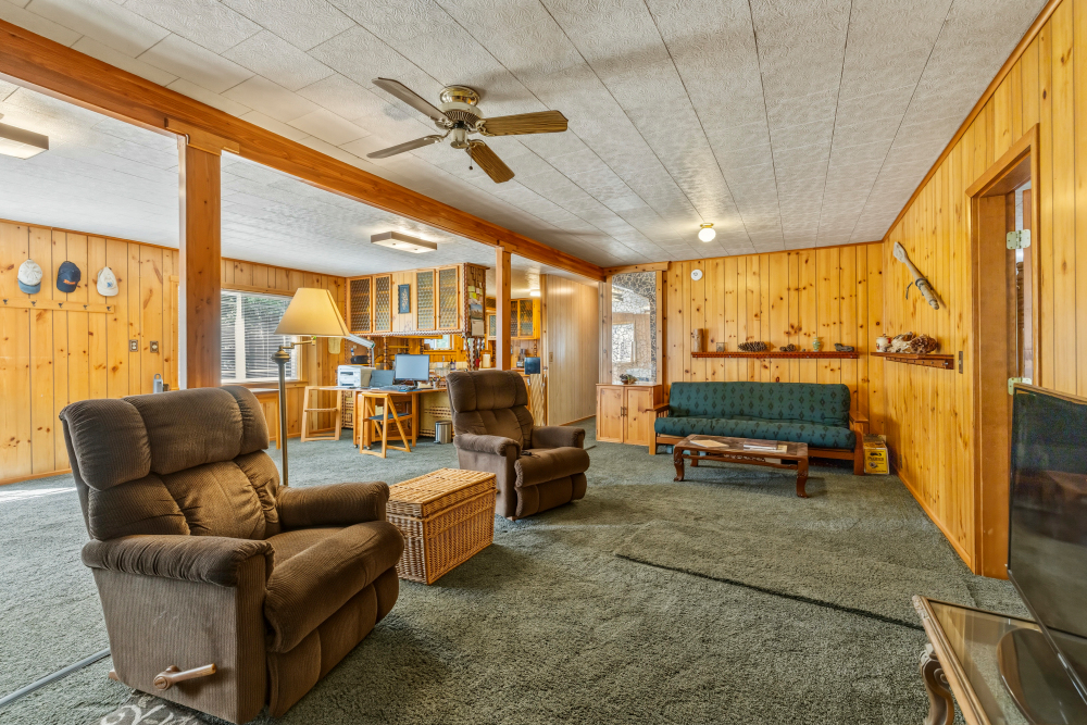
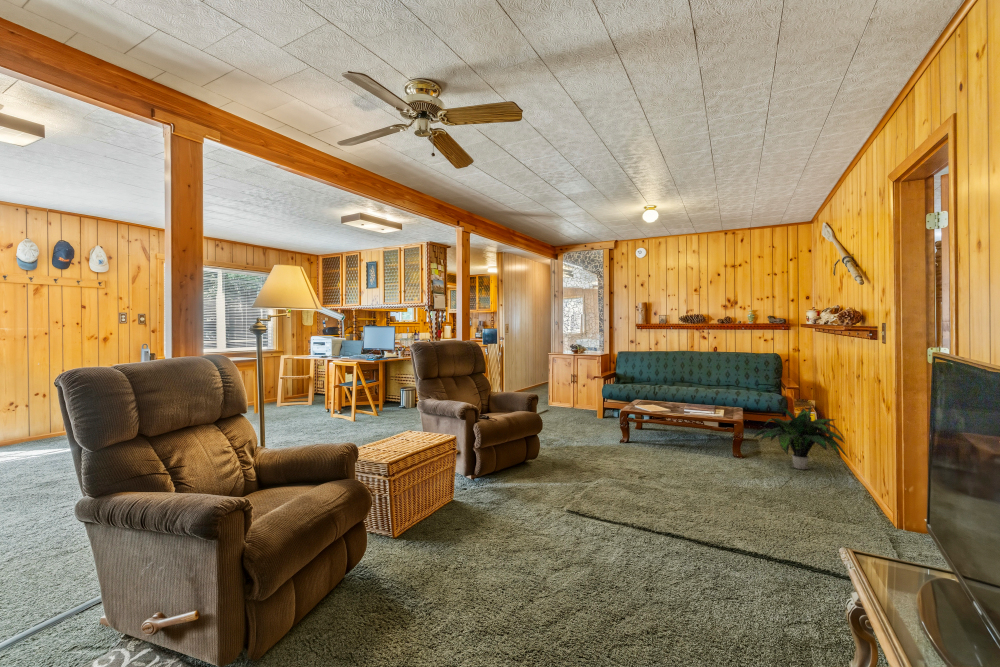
+ potted plant [752,403,851,470]
